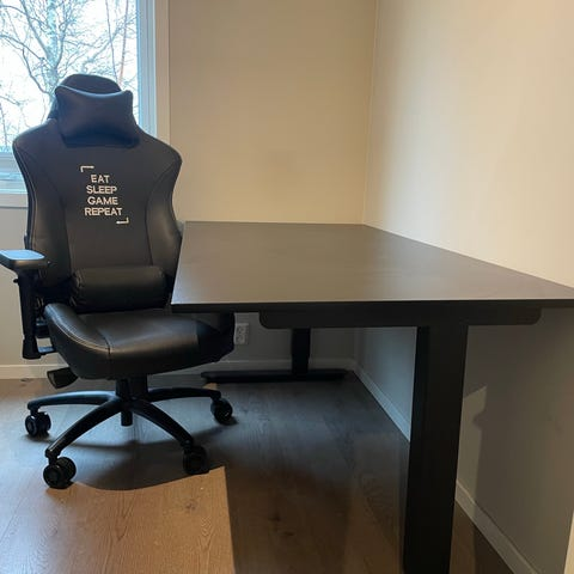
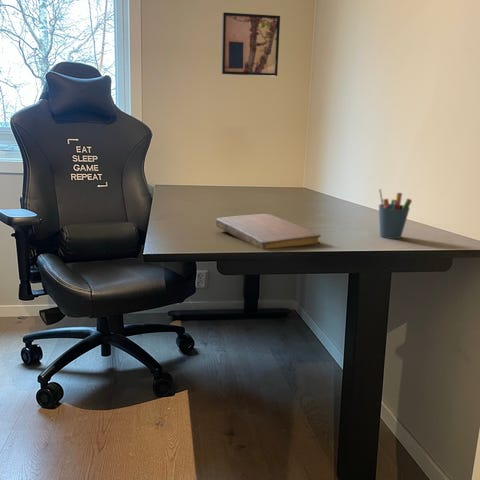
+ wall art [221,12,281,77]
+ notebook [215,213,322,250]
+ pen holder [378,188,413,240]
